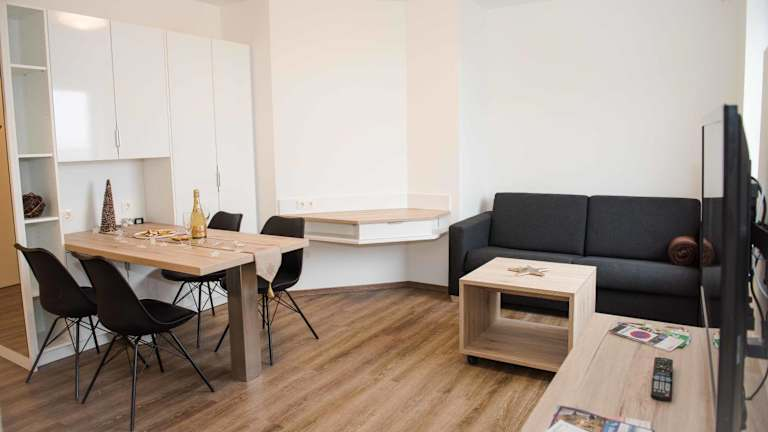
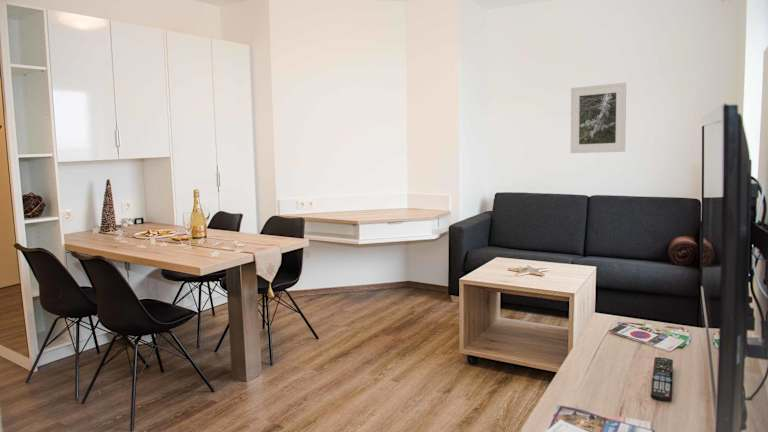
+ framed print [570,82,627,154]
